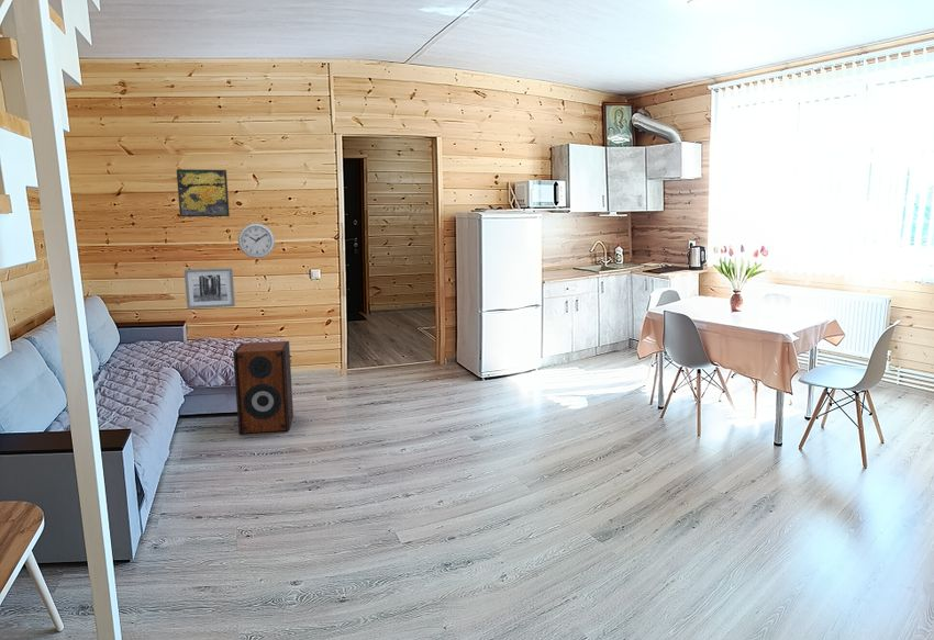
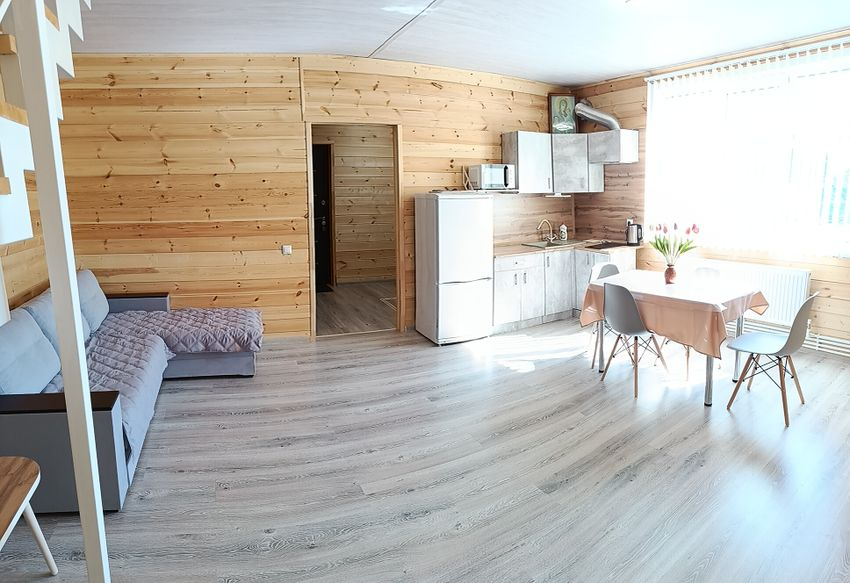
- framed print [176,168,231,218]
- wall art [184,267,236,310]
- speaker [232,340,294,435]
- wall clock [237,222,276,259]
